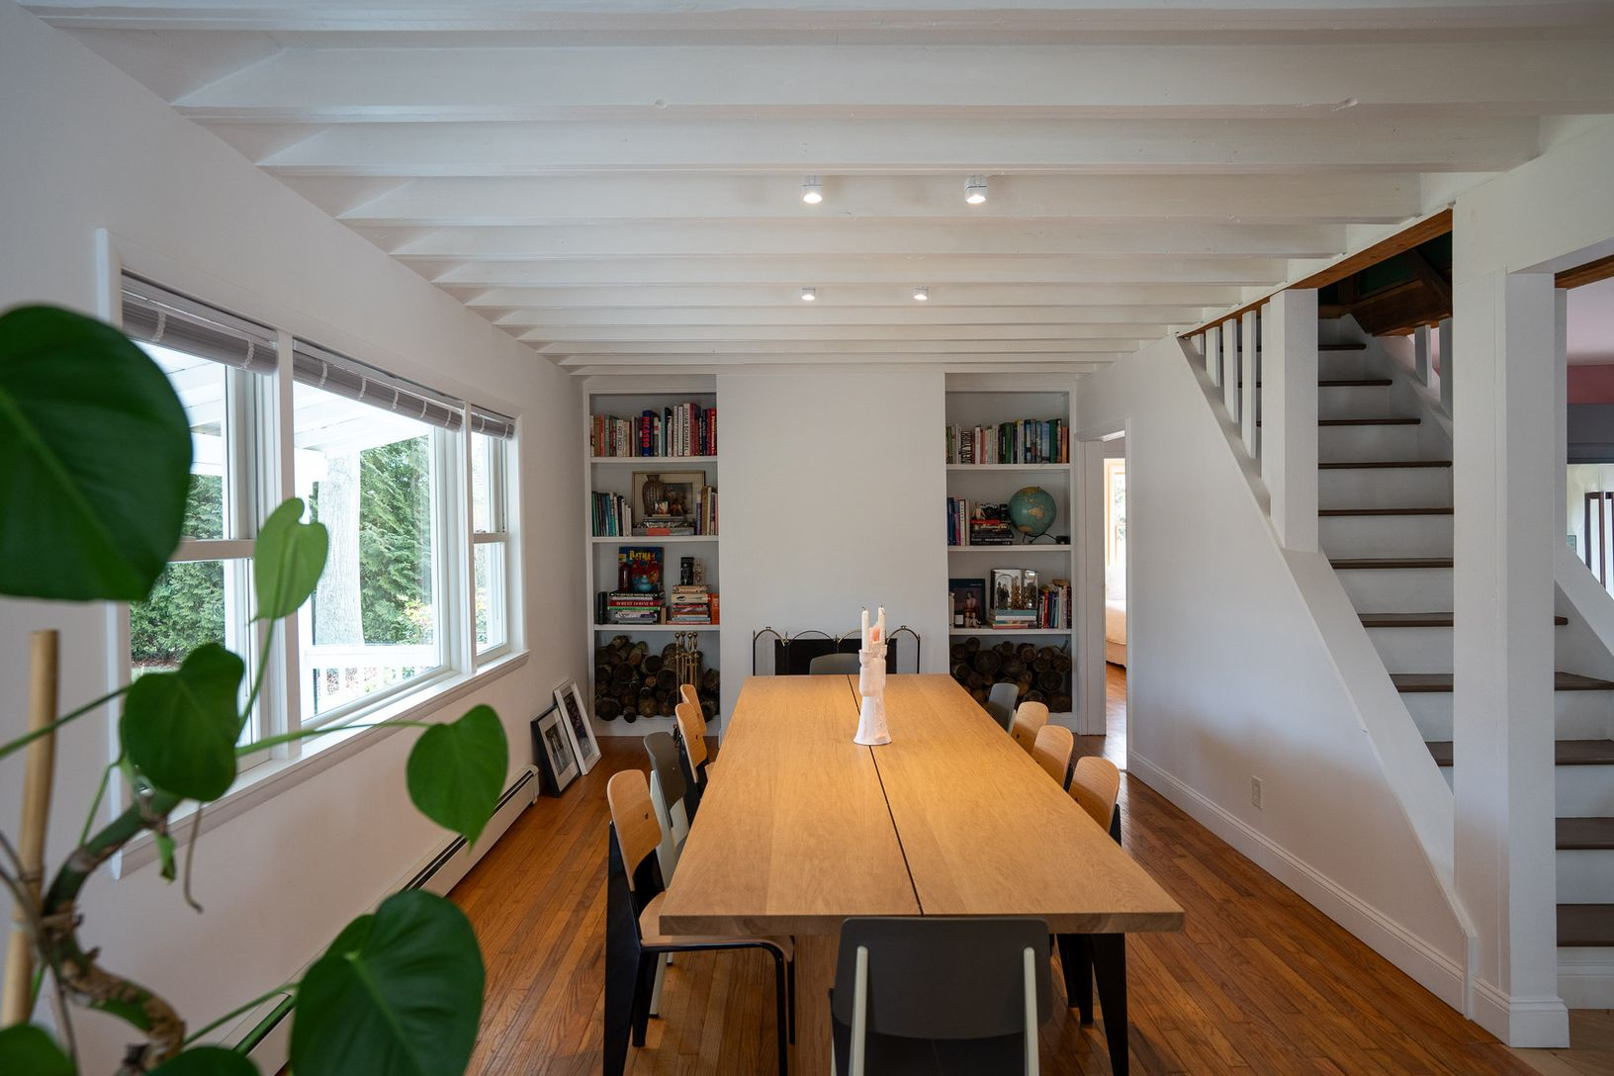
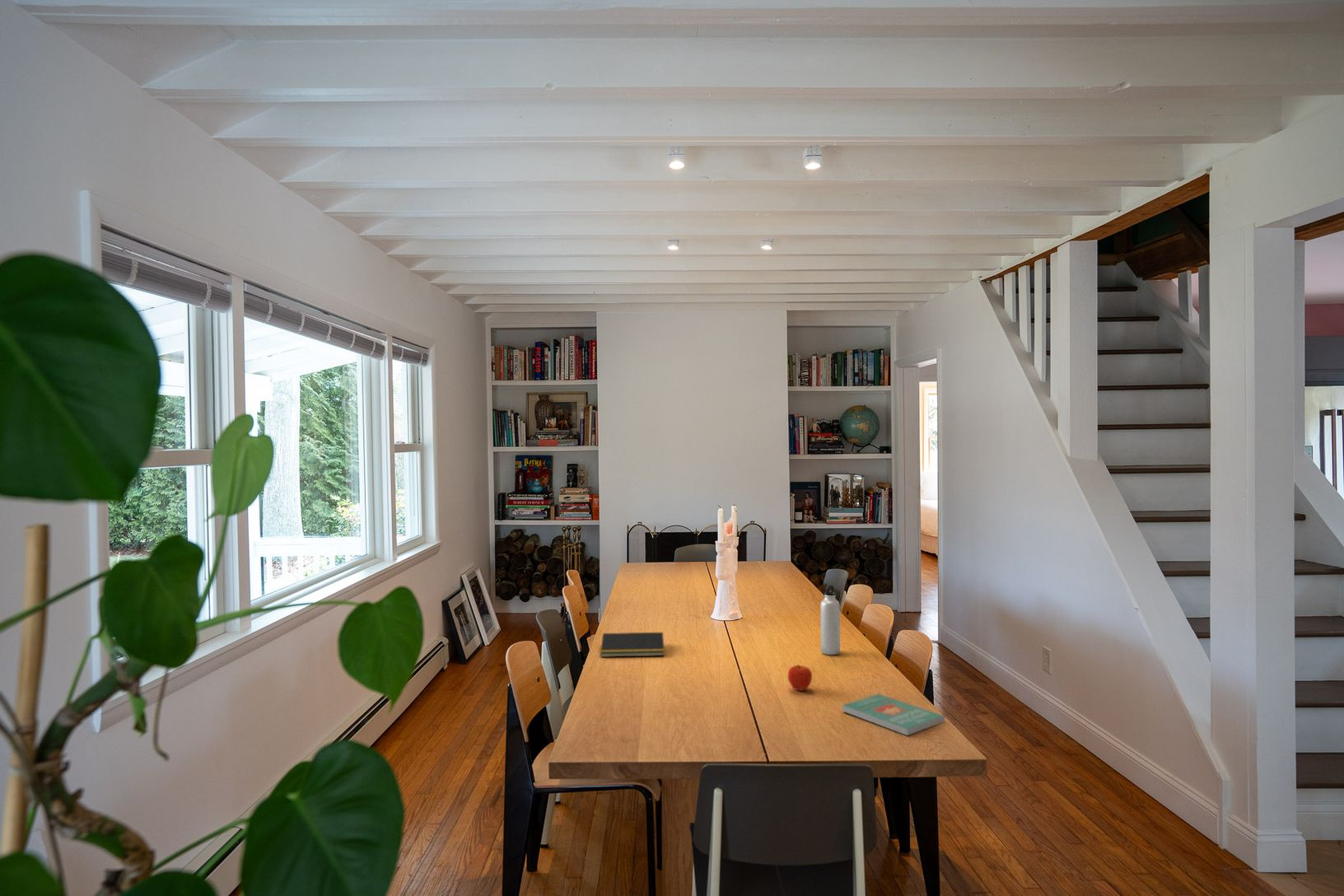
+ notepad [600,632,665,658]
+ fruit [787,664,813,692]
+ book [842,693,945,736]
+ water bottle [819,584,841,656]
